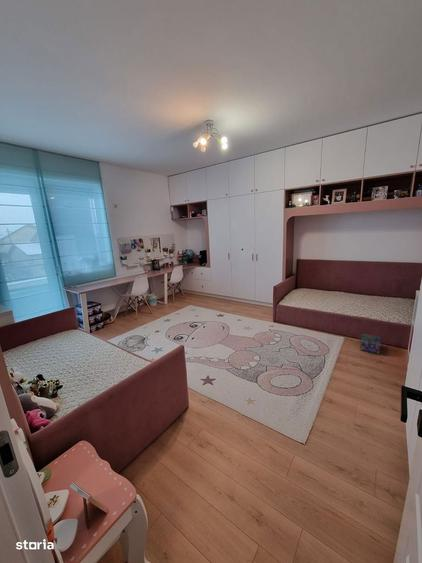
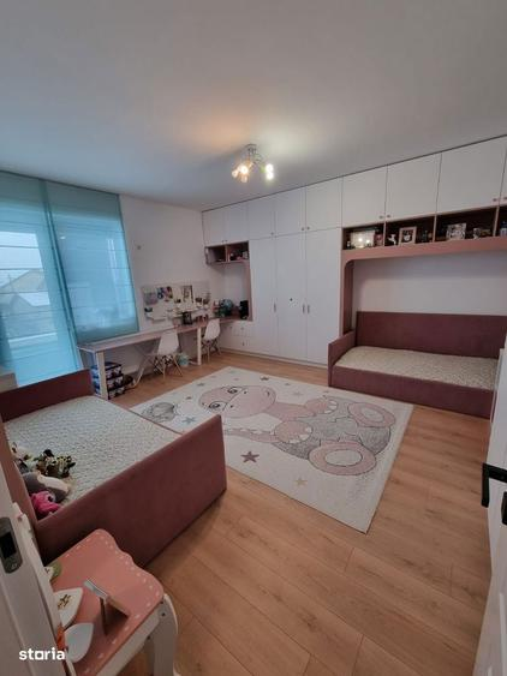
- backpack [359,332,381,355]
